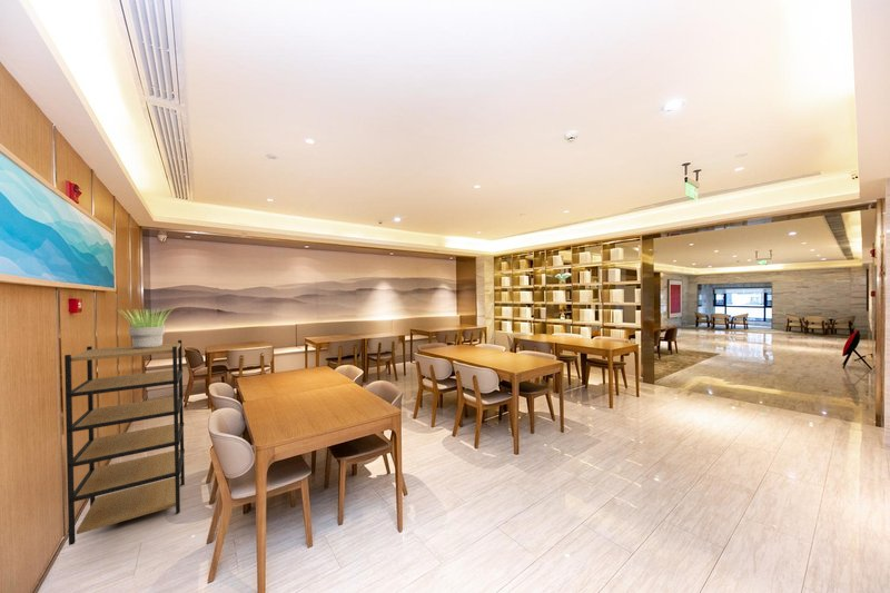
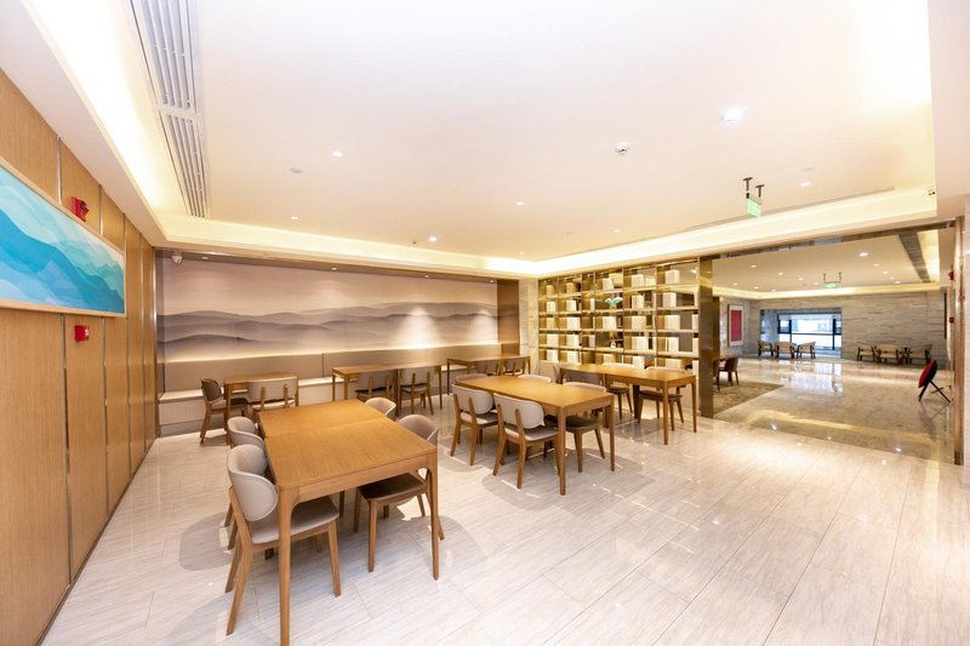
- shelving unit [63,339,186,546]
- potted plant [118,307,174,348]
